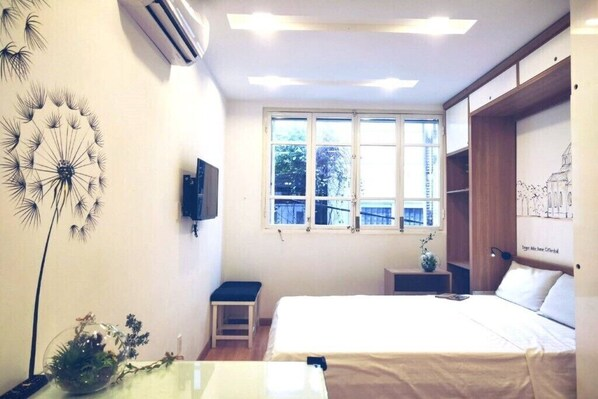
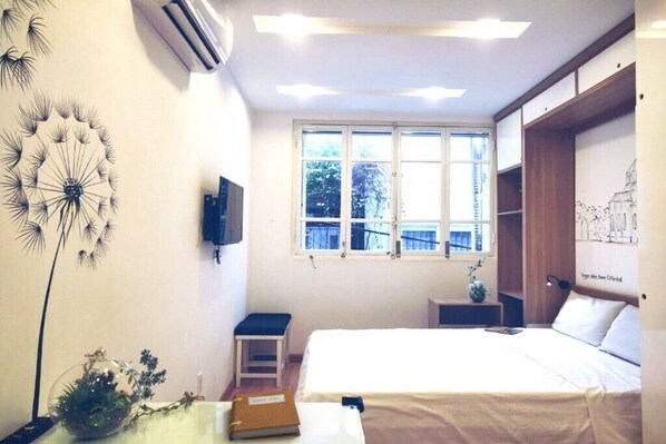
+ notebook [228,388,302,442]
